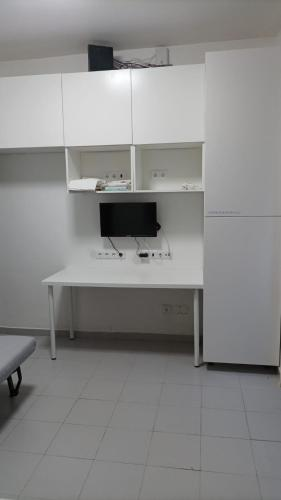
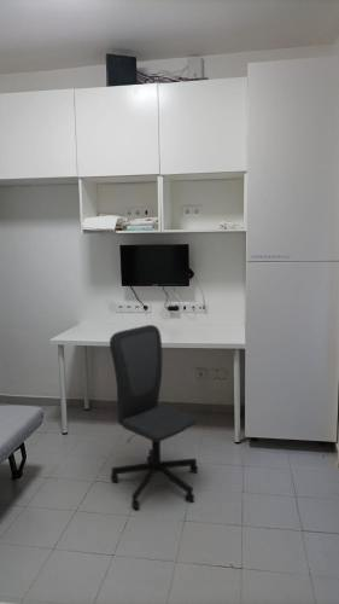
+ office chair [109,324,199,511]
